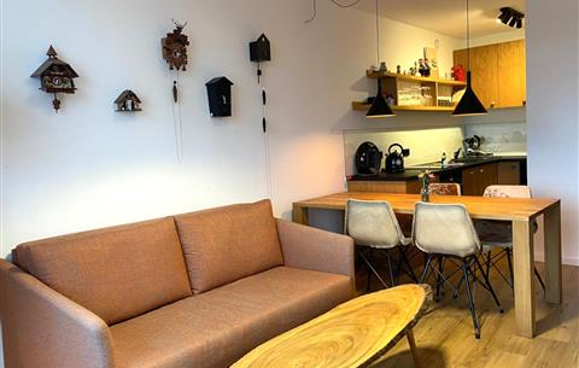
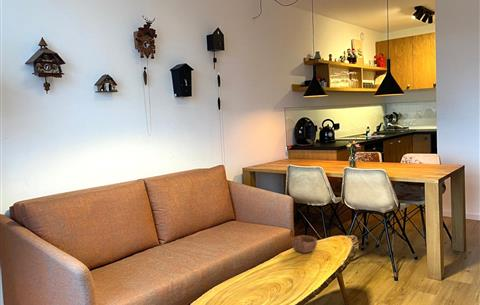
+ bowl [290,235,318,254]
